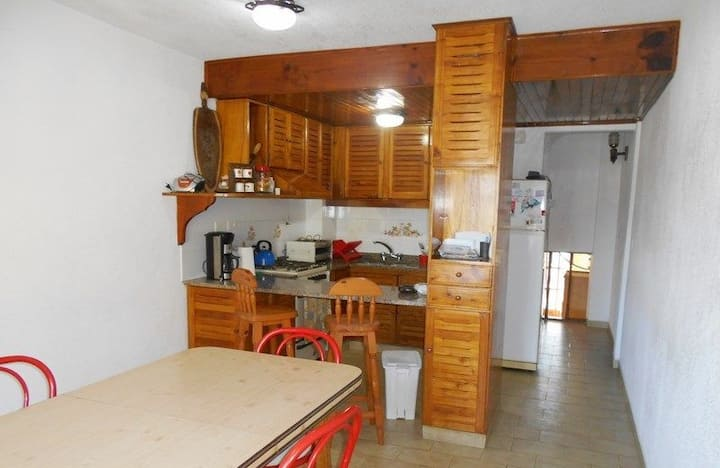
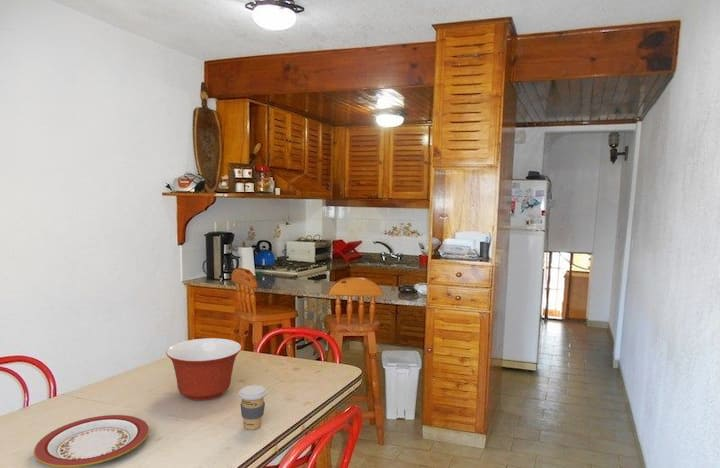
+ coffee cup [238,384,268,431]
+ mixing bowl [165,337,242,401]
+ plate [33,414,150,468]
